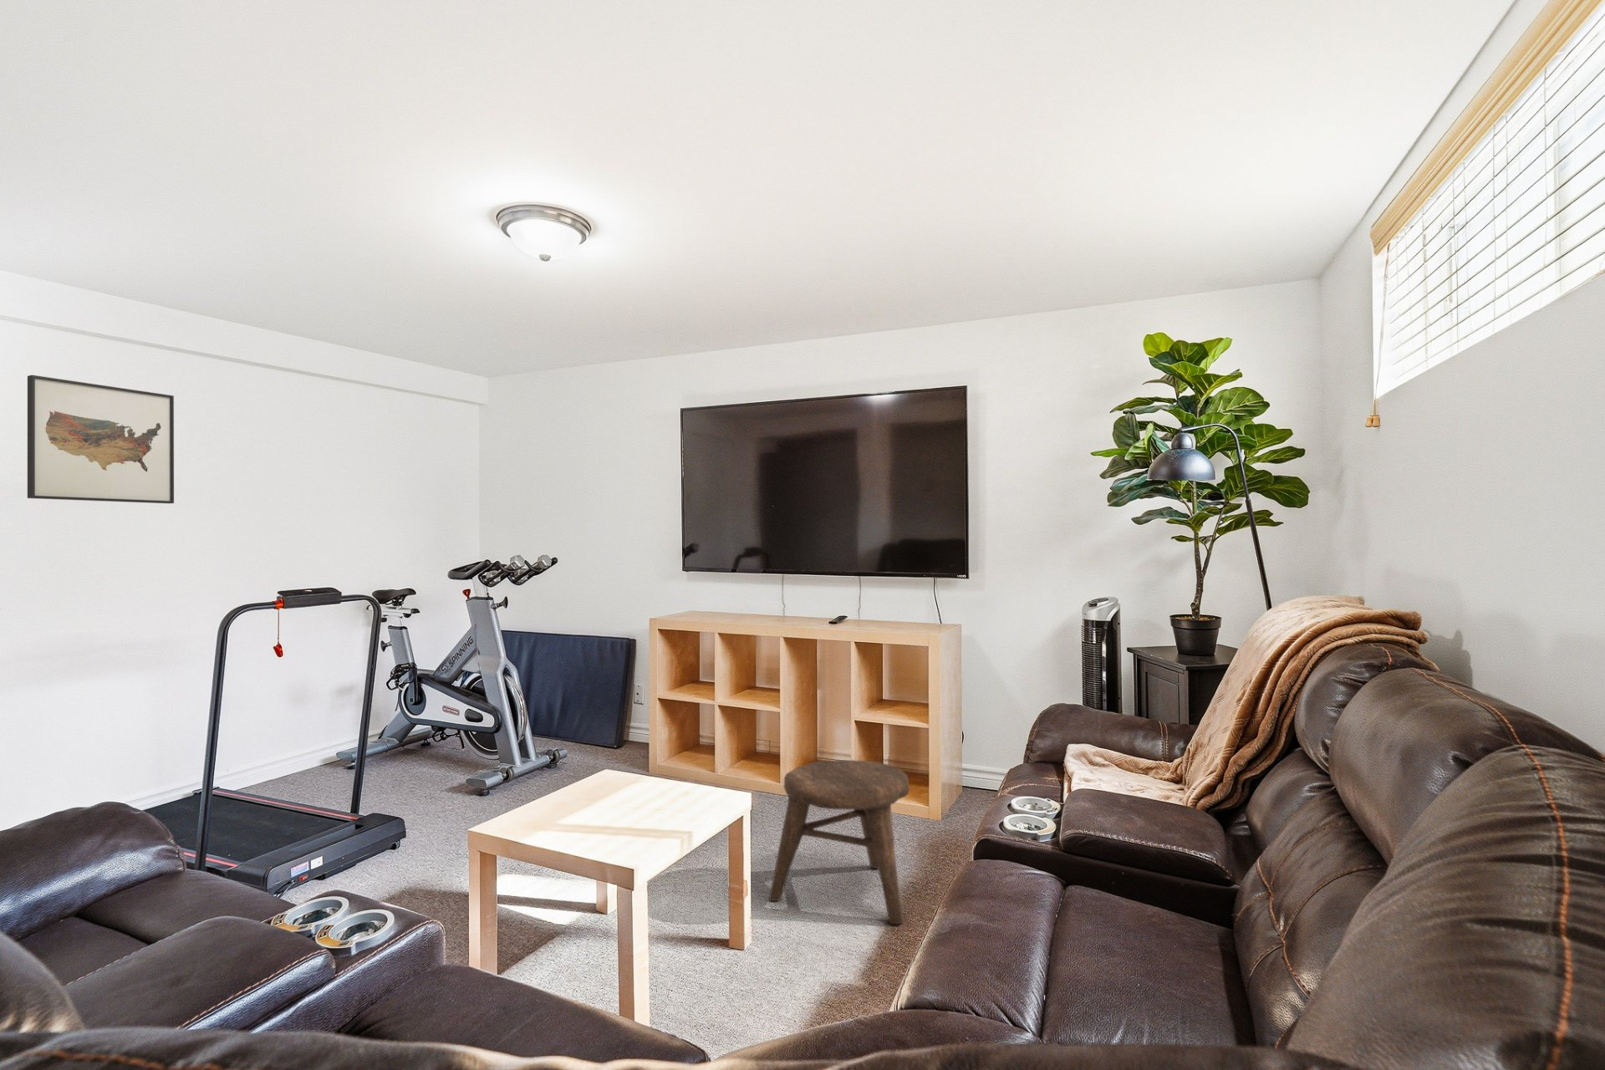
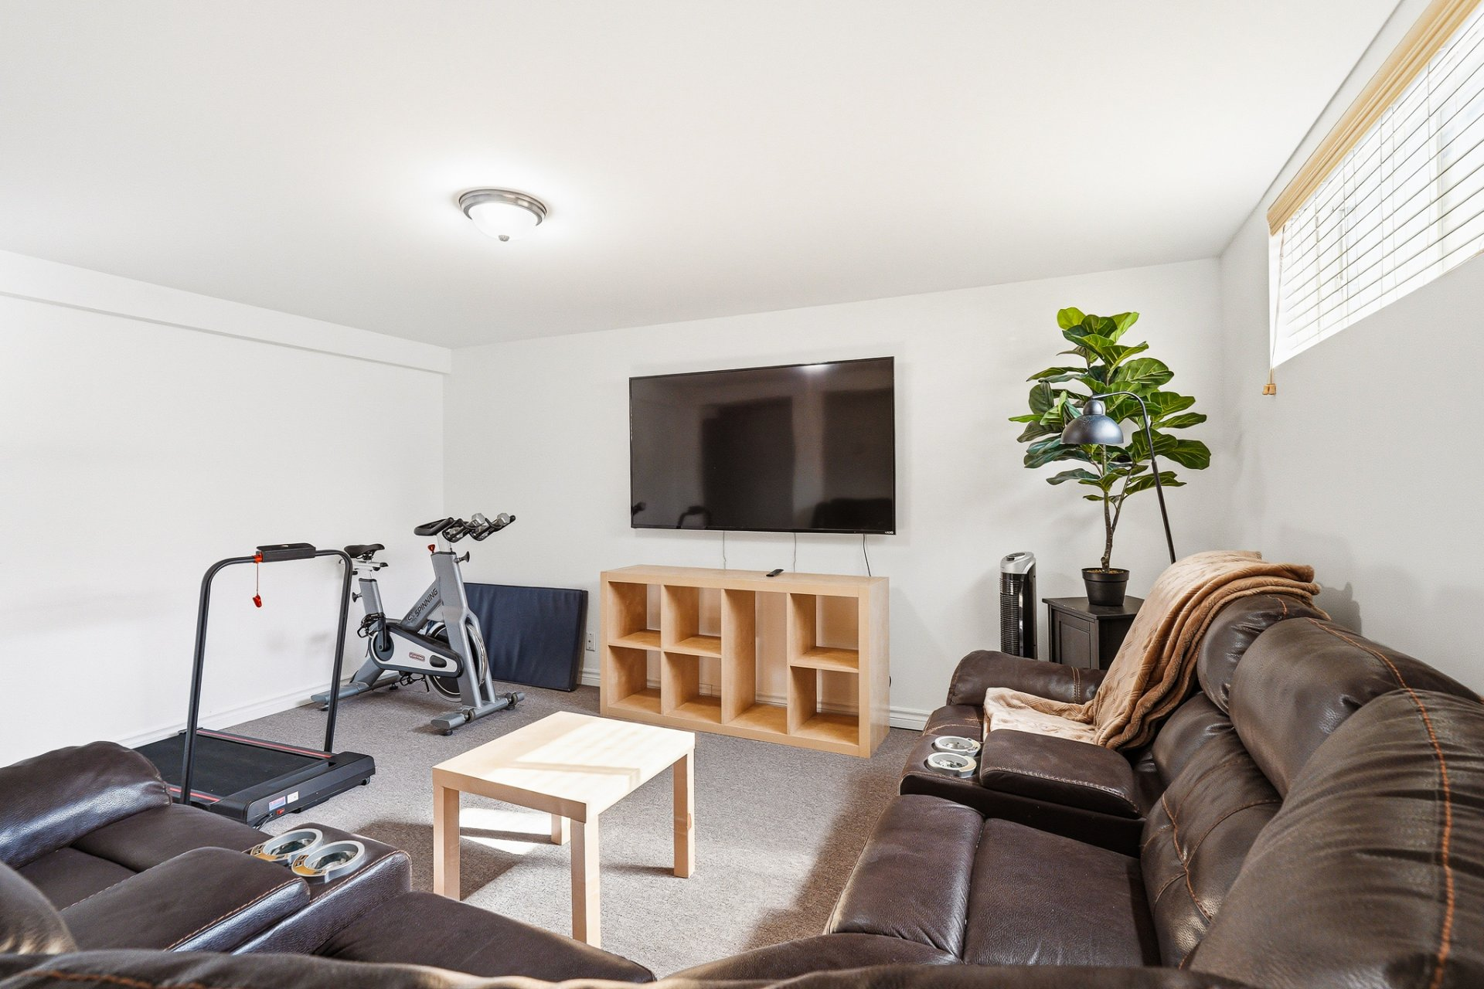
- stool [768,760,910,924]
- wall art [26,375,174,504]
